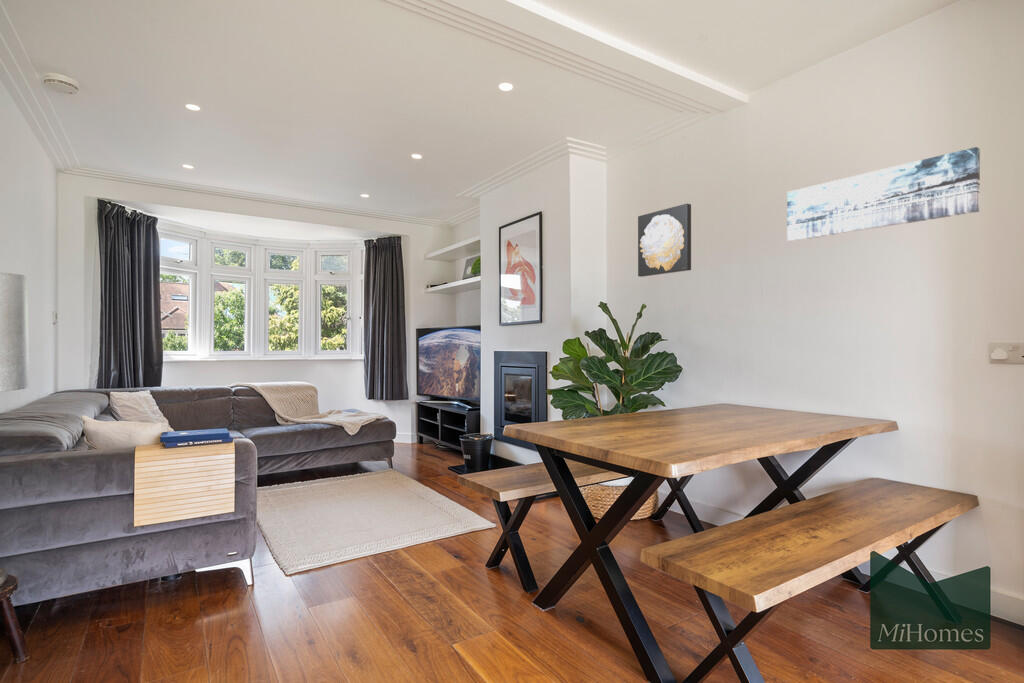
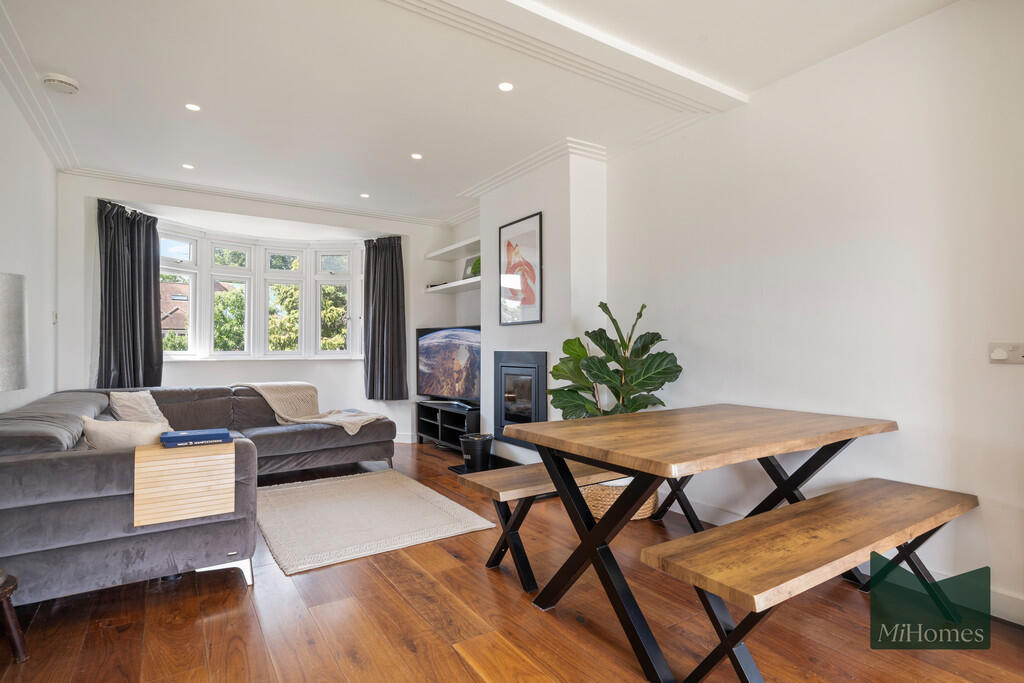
- wall art [786,146,981,243]
- wall art [637,203,692,278]
